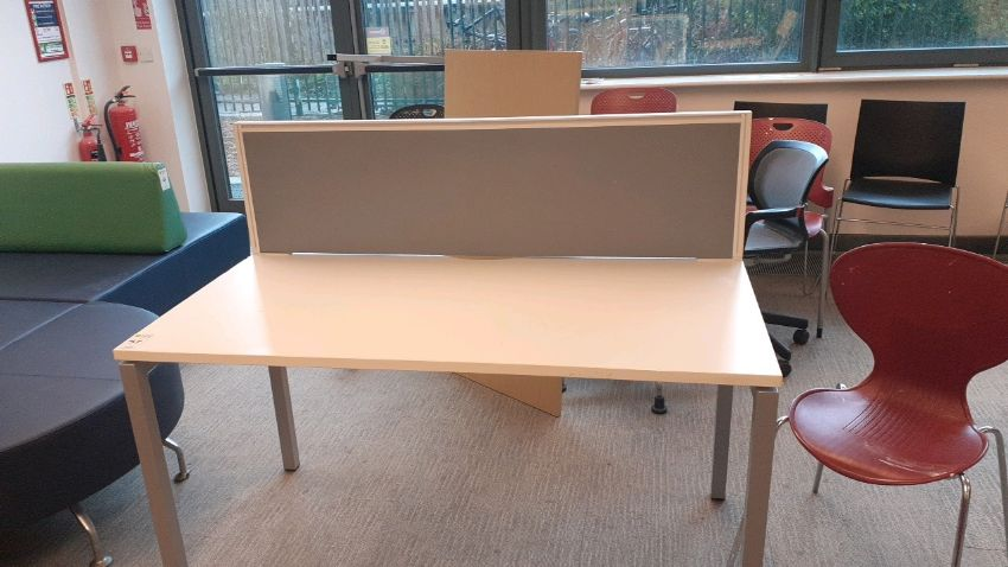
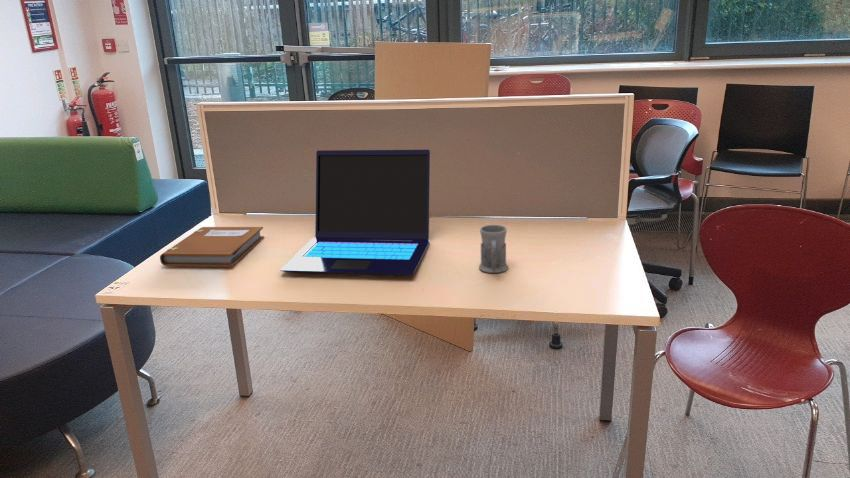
+ laptop [279,149,431,277]
+ notebook [159,226,265,268]
+ mug [478,224,509,274]
